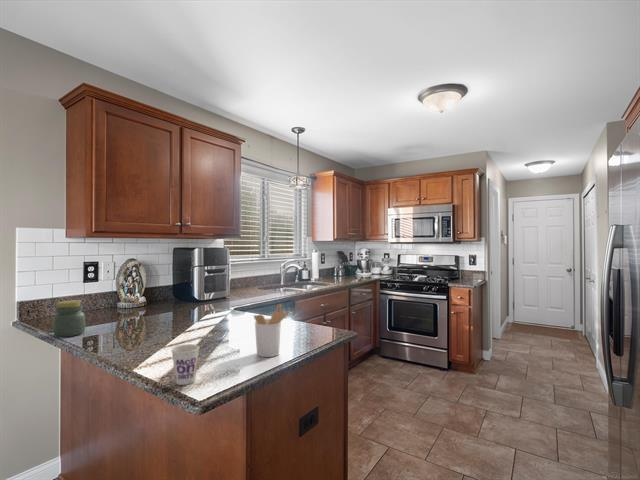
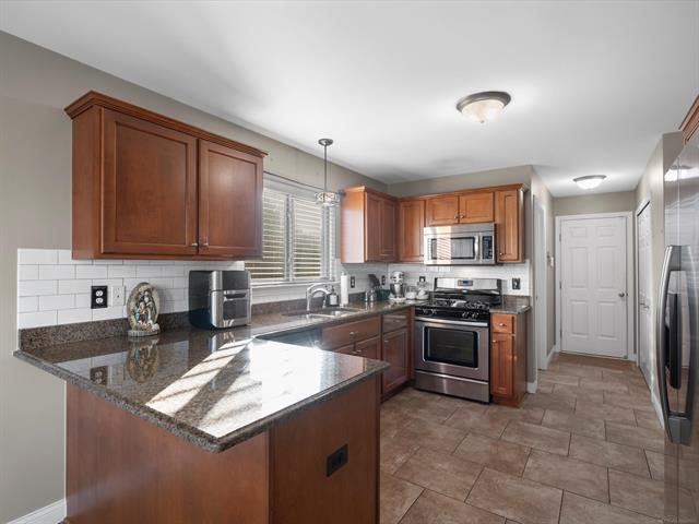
- utensil holder [253,303,292,358]
- jar [52,299,86,338]
- cup [170,343,200,386]
